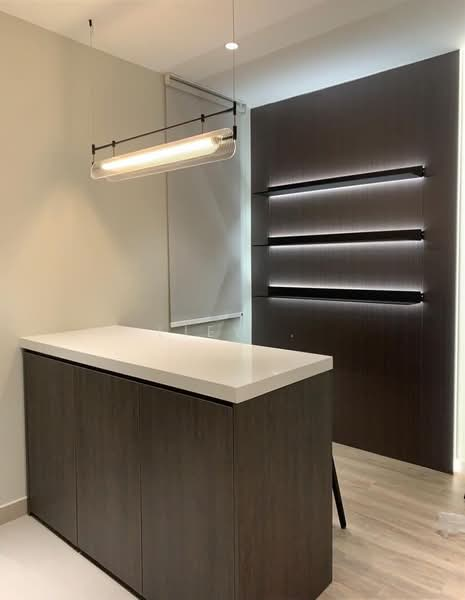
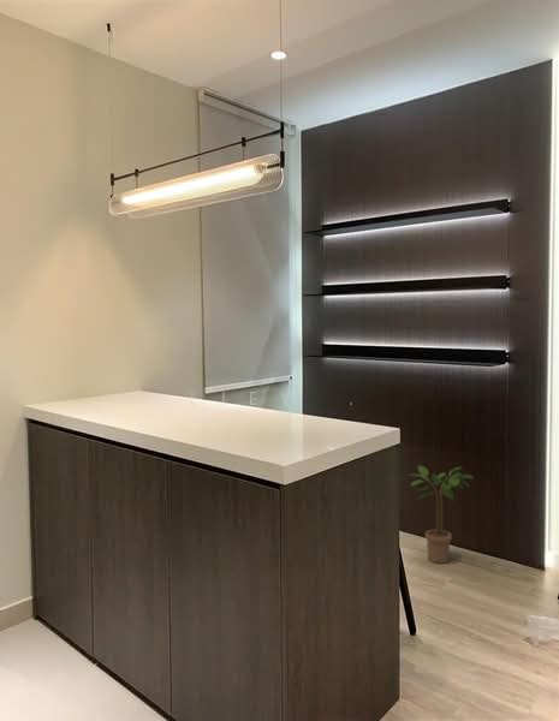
+ potted plant [408,464,475,565]
